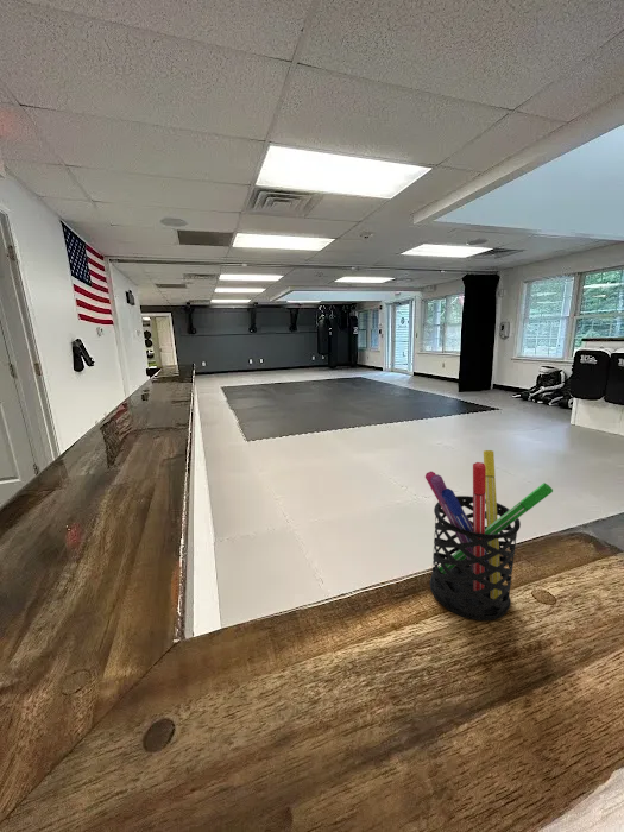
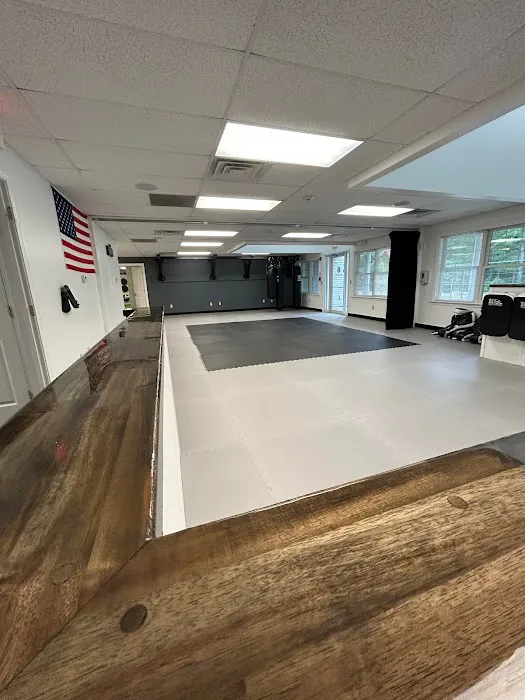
- pen holder [424,449,554,622]
